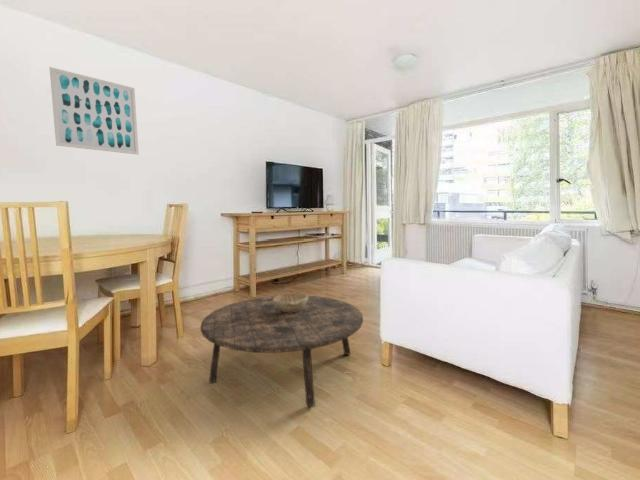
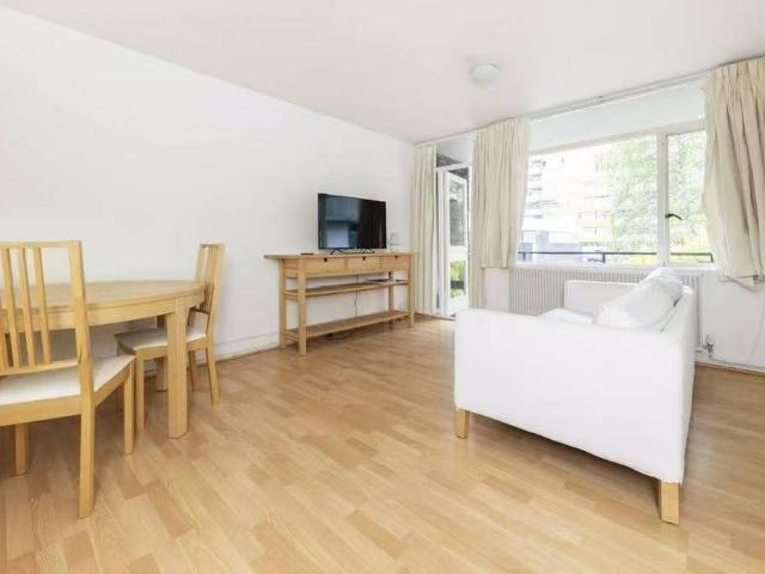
- decorative bowl [273,292,308,313]
- wall art [48,66,140,156]
- coffee table [200,294,364,408]
